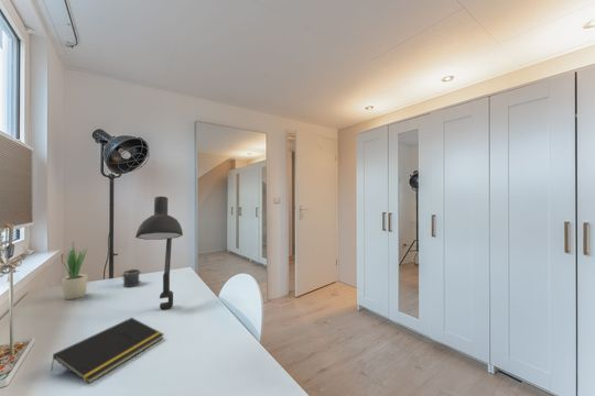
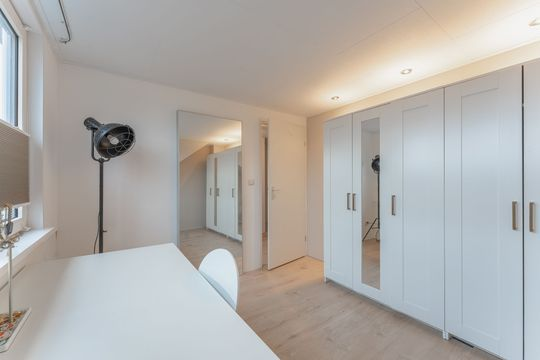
- paint can [120,268,142,288]
- notepad [50,317,164,385]
- desk lamp [134,196,184,310]
- potted plant [61,241,89,300]
